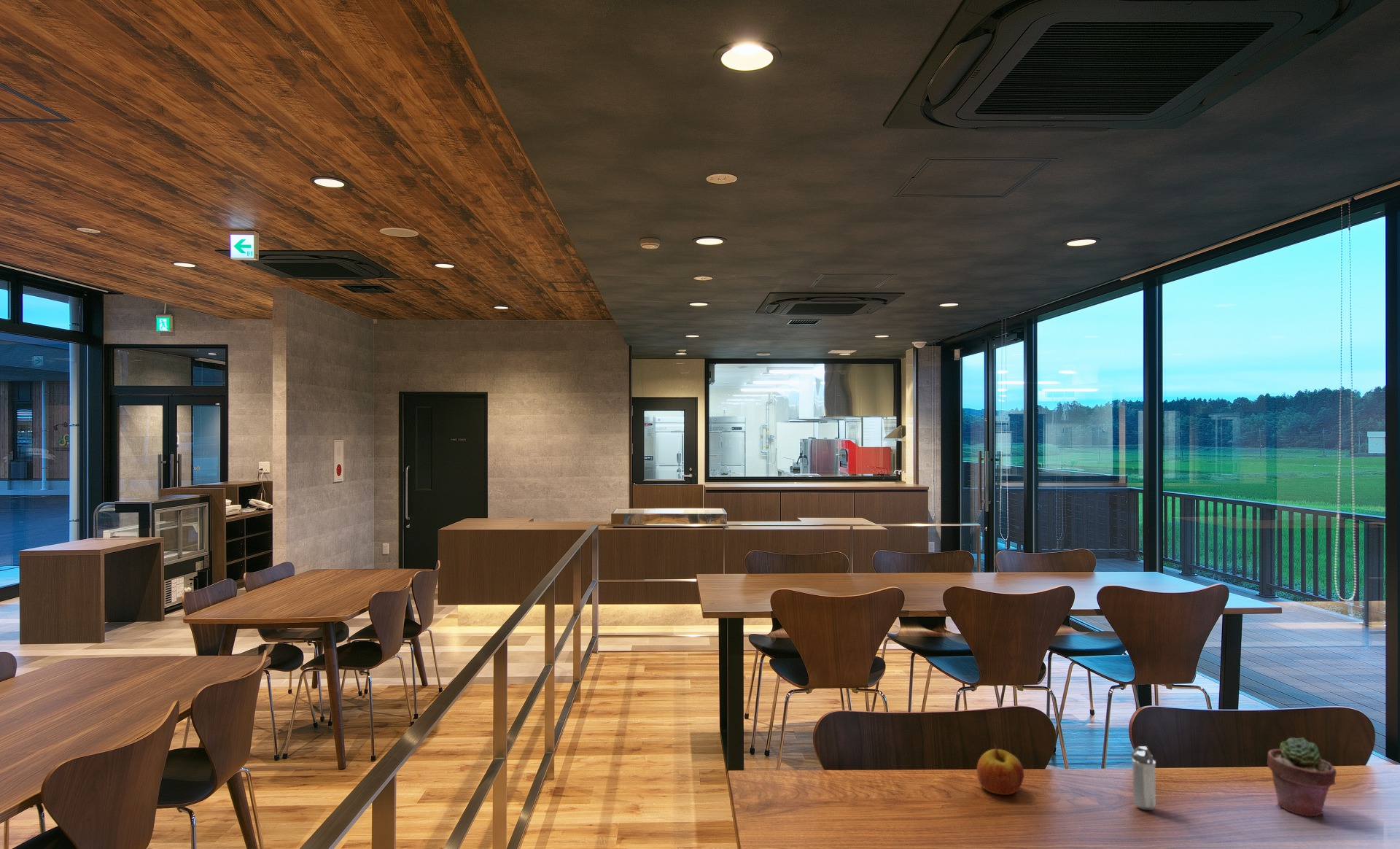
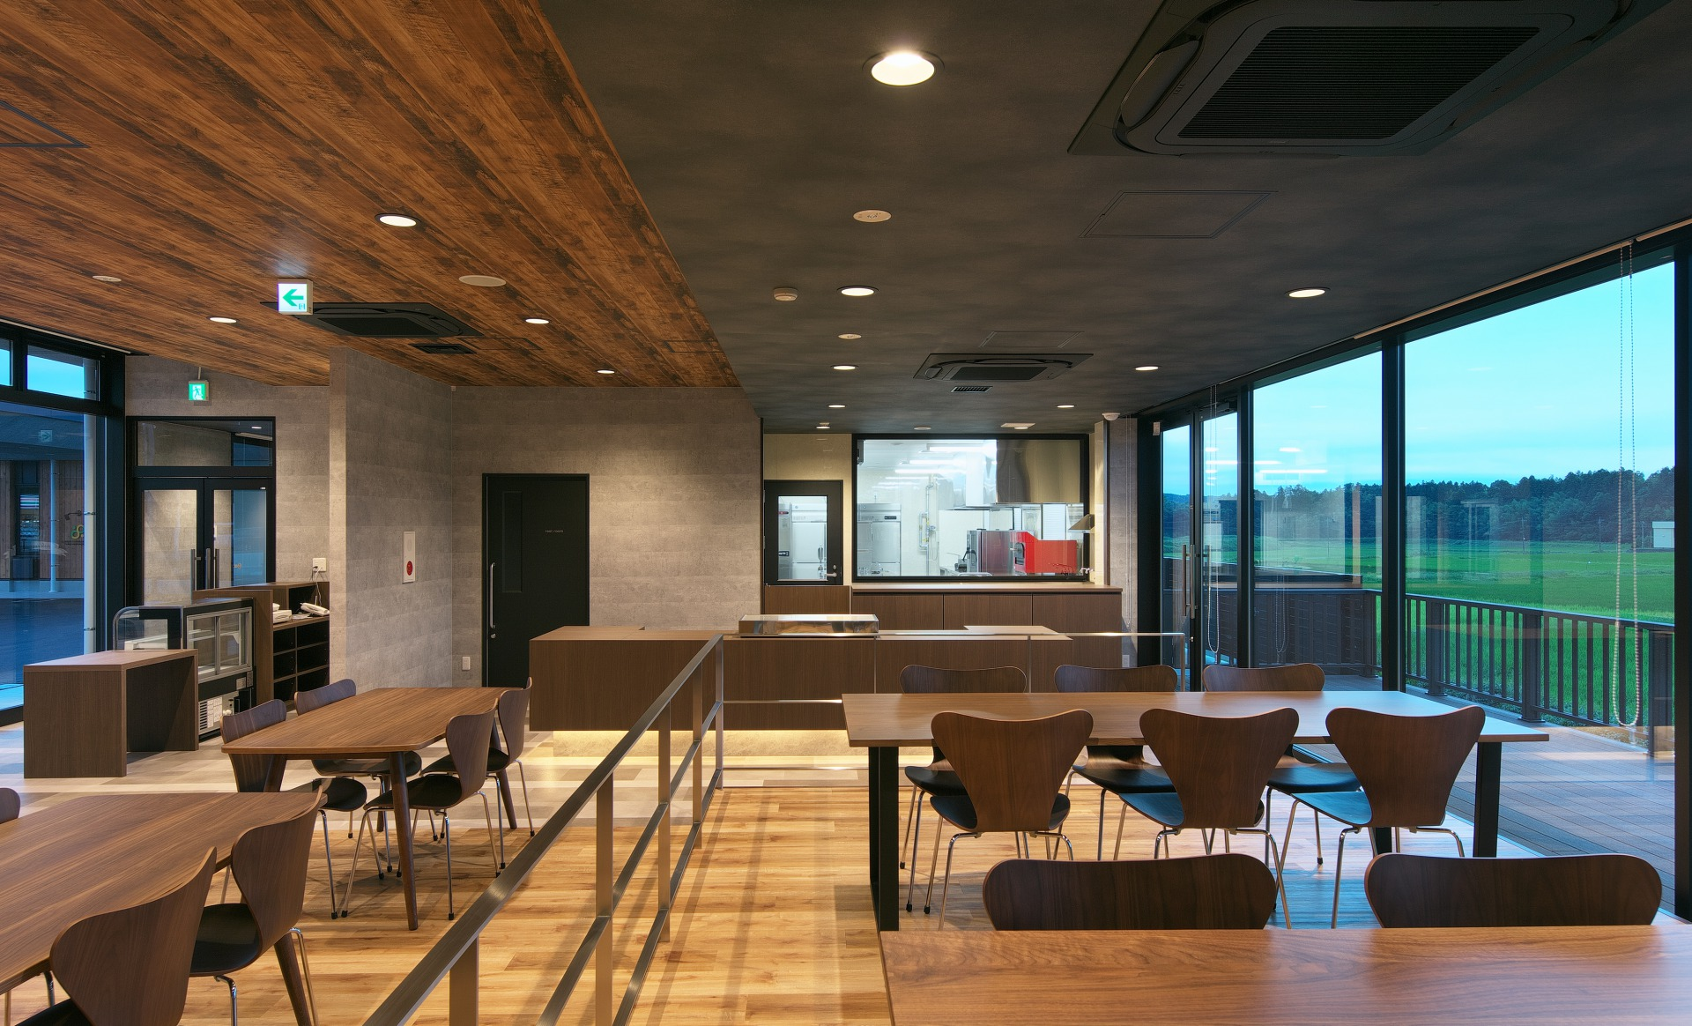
- apple [976,743,1024,796]
- shaker [1130,745,1156,811]
- potted succulent [1267,737,1337,818]
